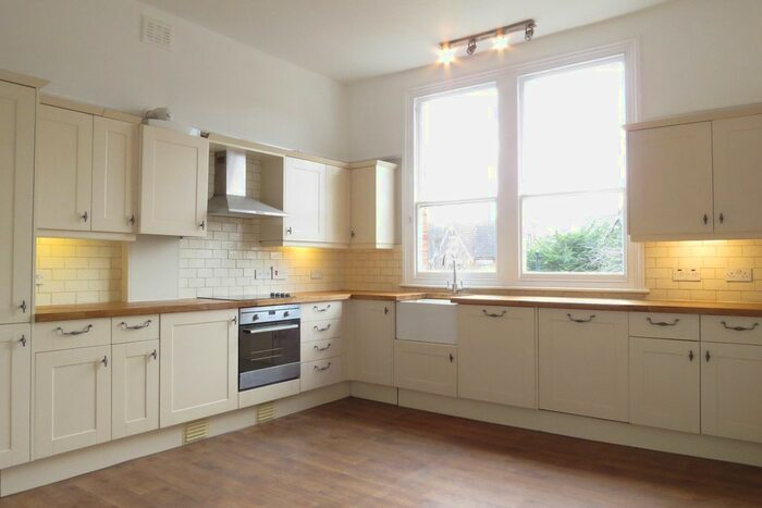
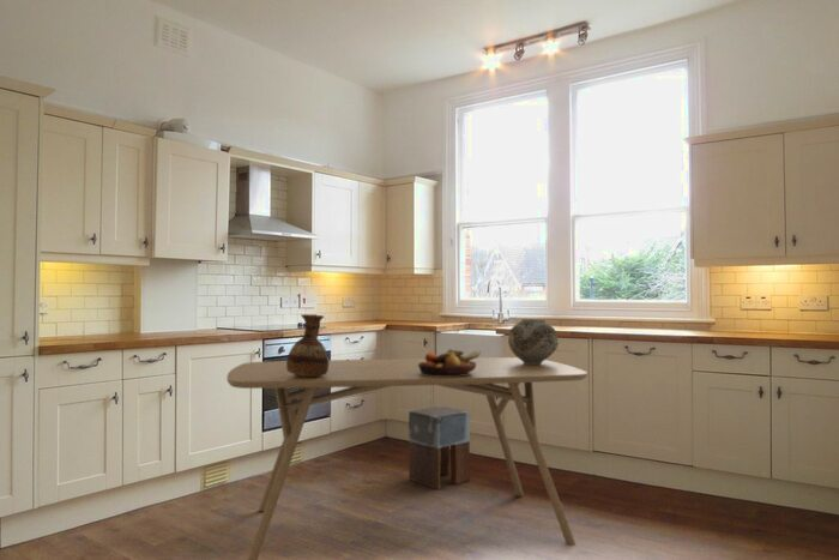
+ vase [507,318,559,365]
+ dining table [225,356,588,560]
+ ceramic pitcher [285,313,330,378]
+ fruit bowl [418,348,482,377]
+ stool [408,405,471,490]
